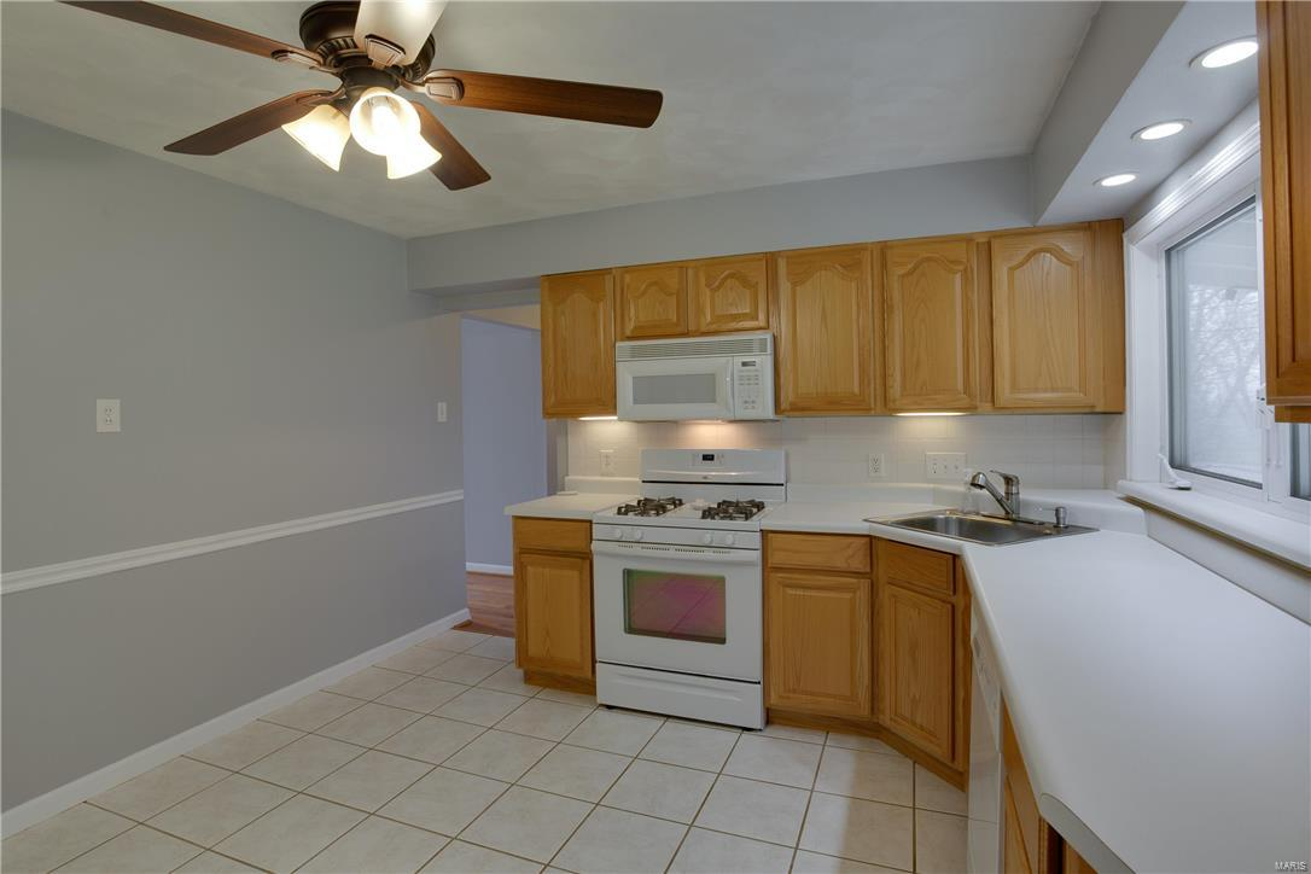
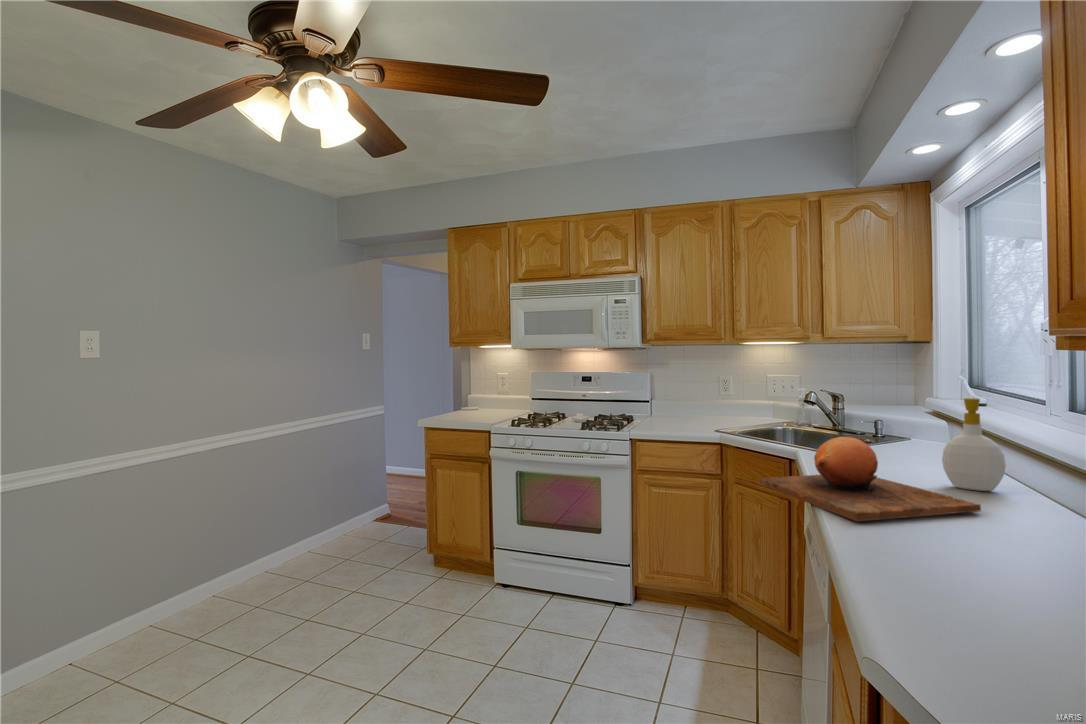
+ chopping board [758,436,982,522]
+ soap bottle [941,397,1007,492]
